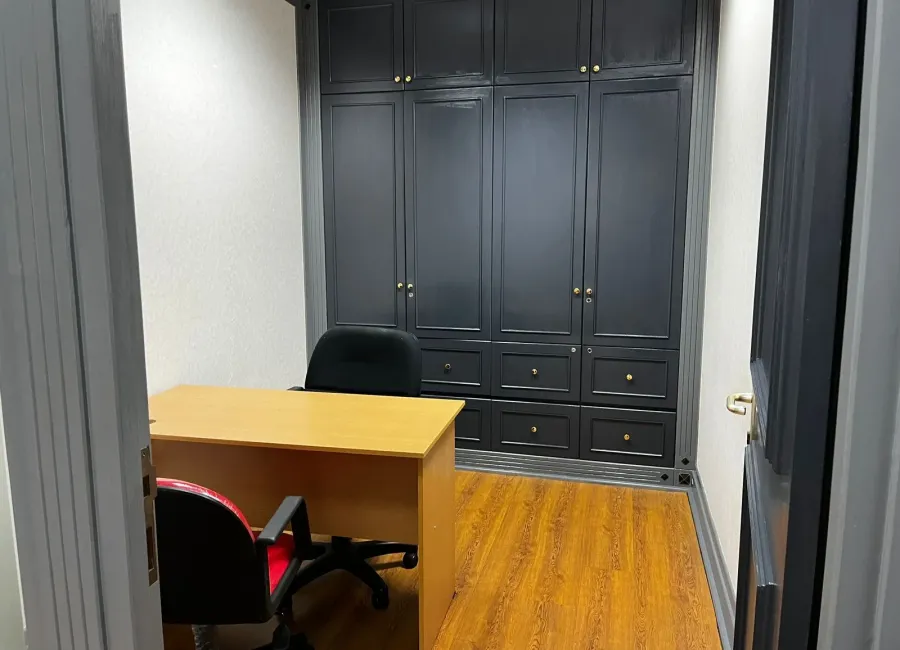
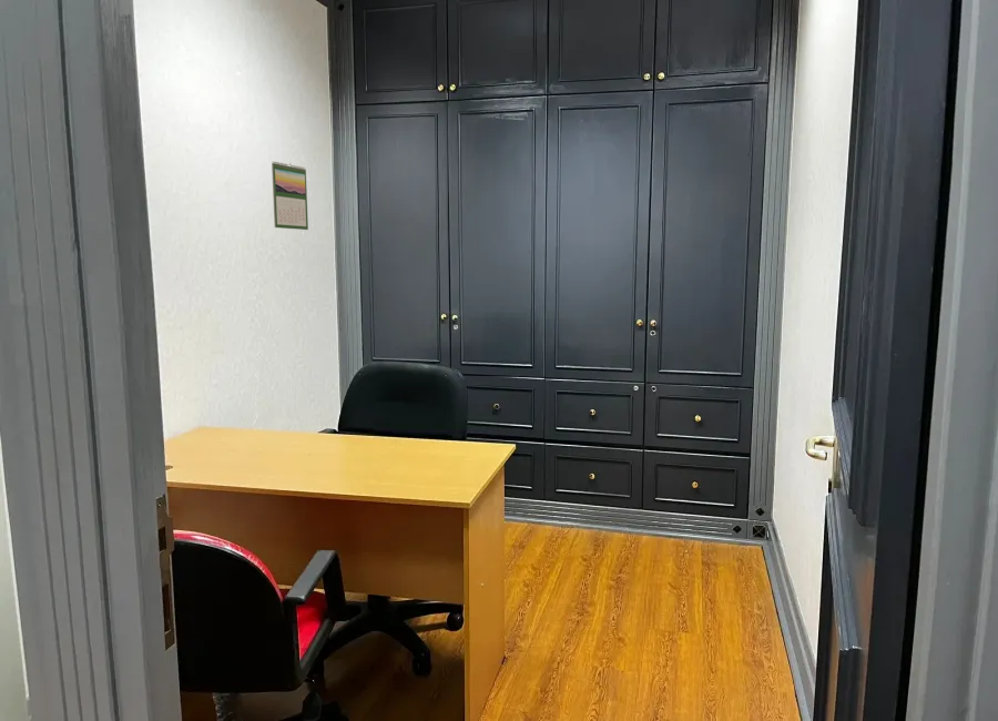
+ calendar [271,161,309,231]
